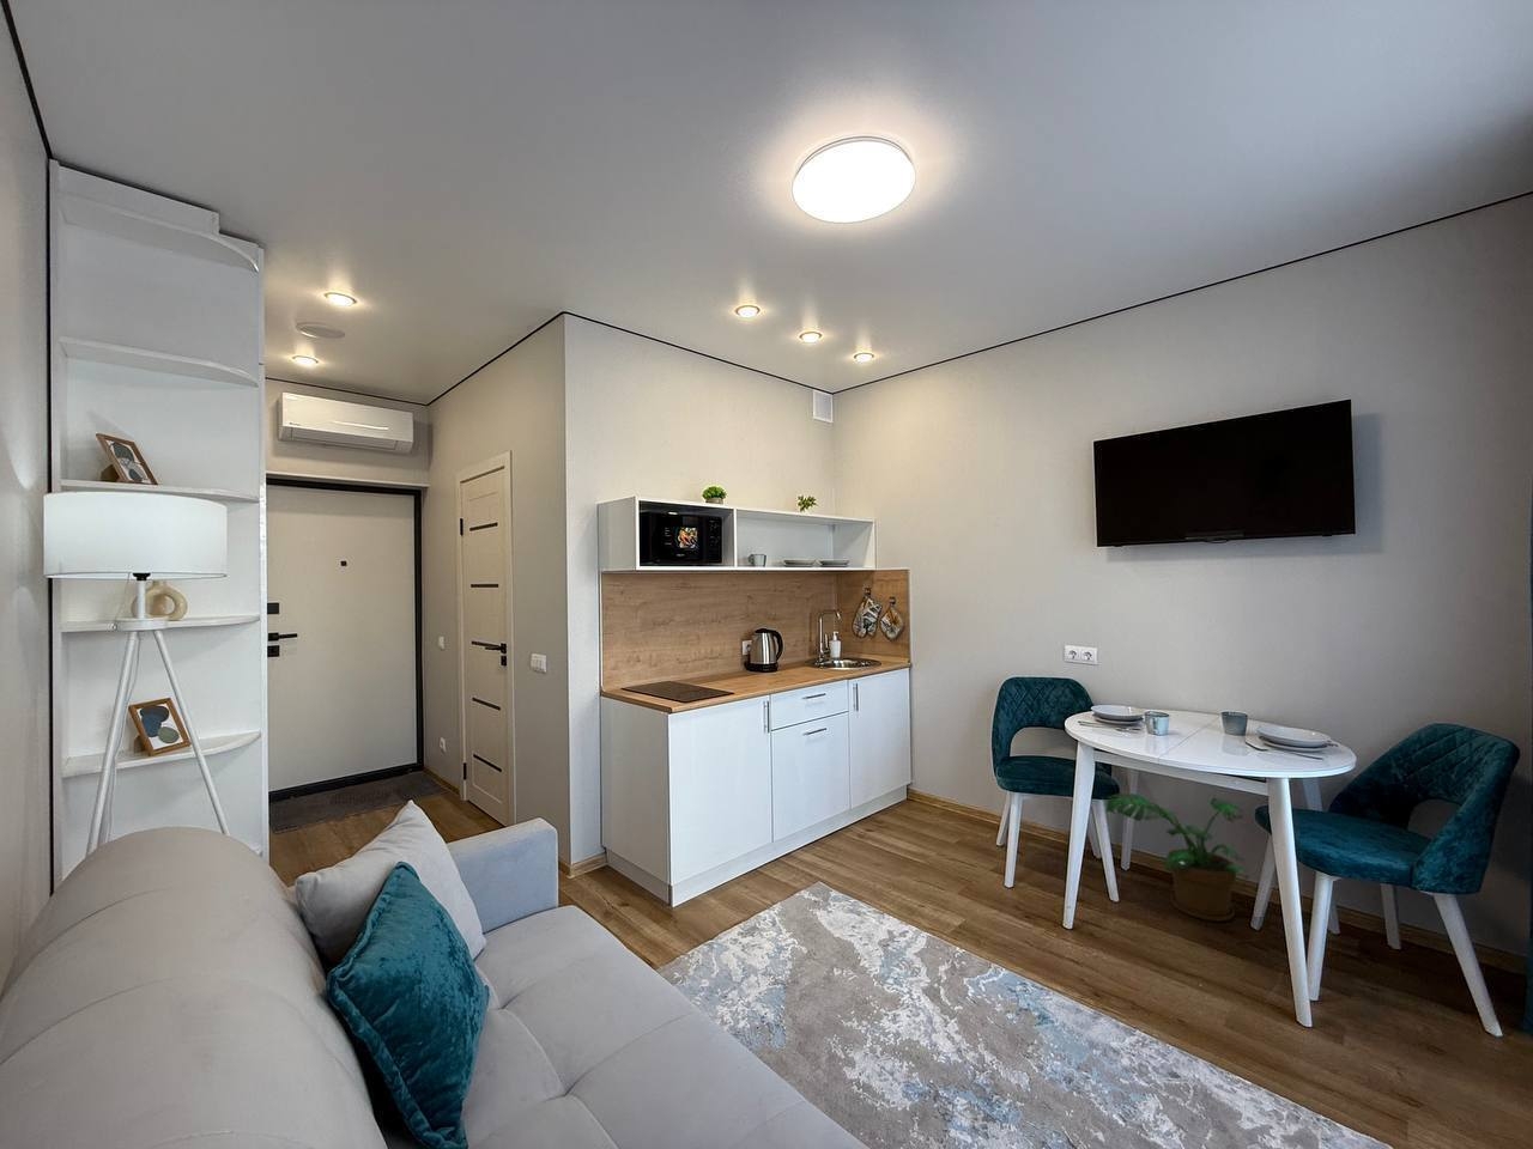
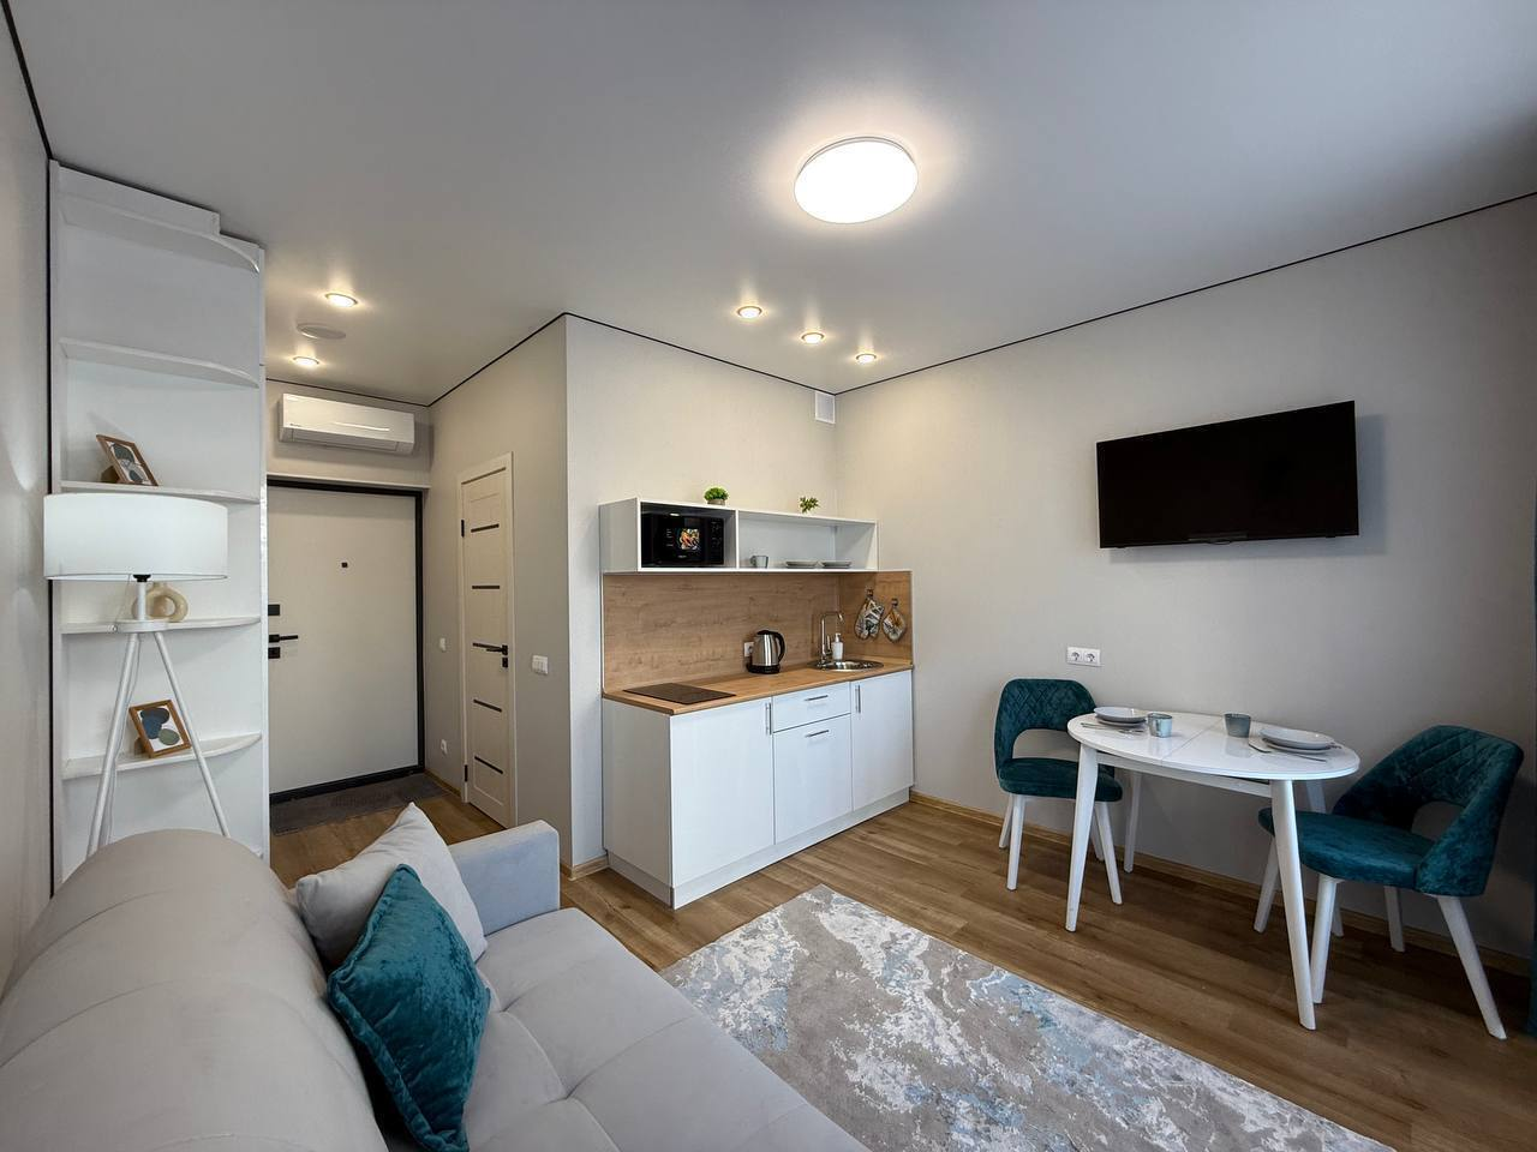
- potted plant [1106,792,1251,923]
